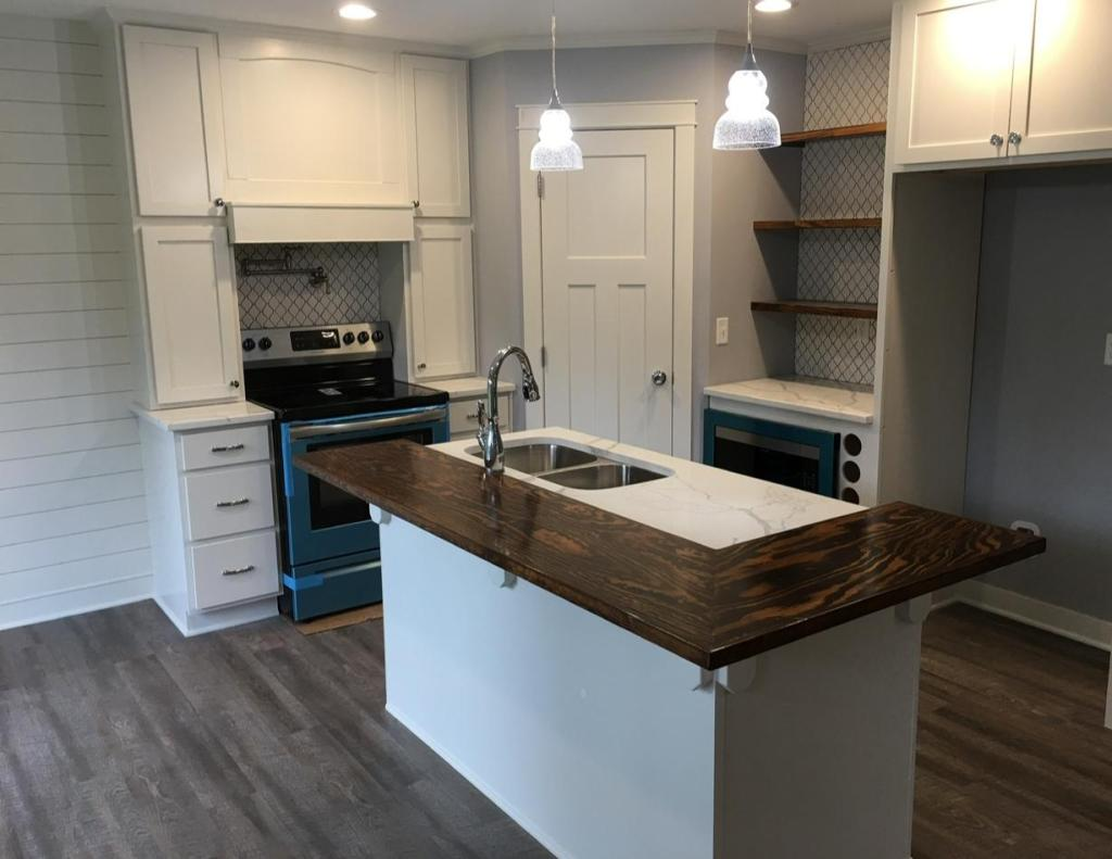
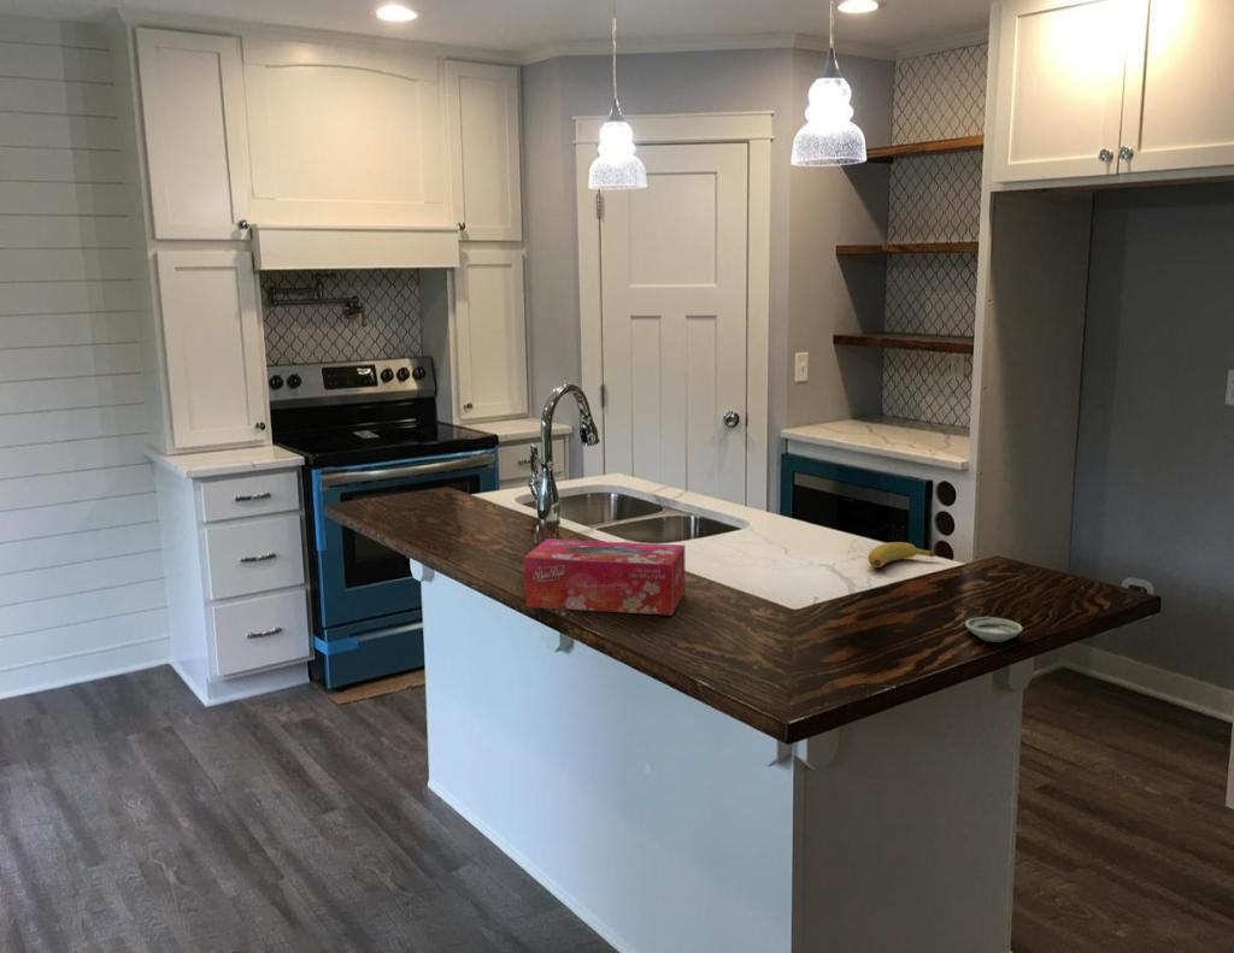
+ banana [866,541,938,569]
+ saucer [964,616,1024,643]
+ tissue box [523,537,686,617]
